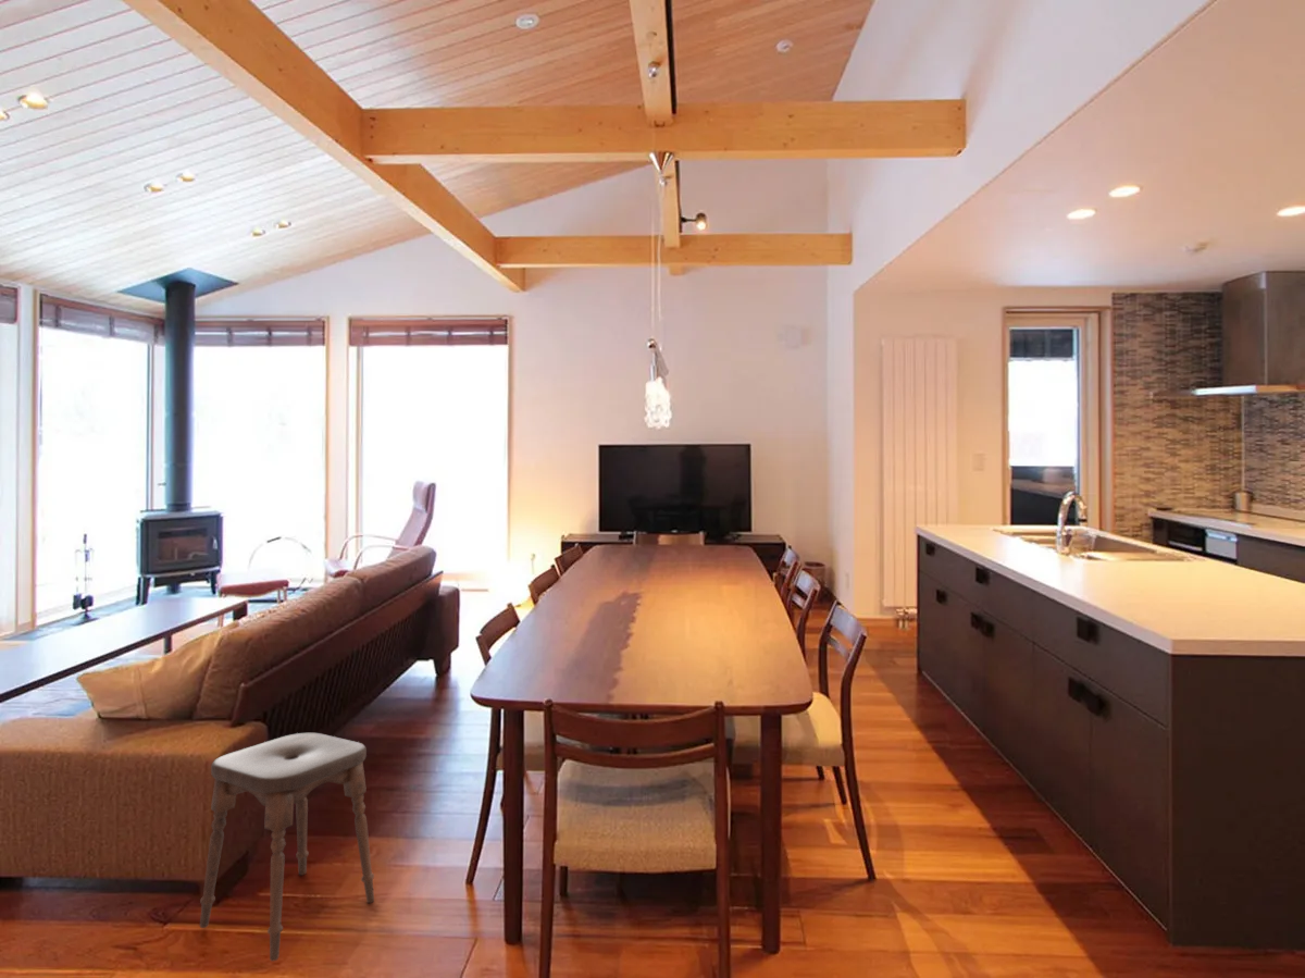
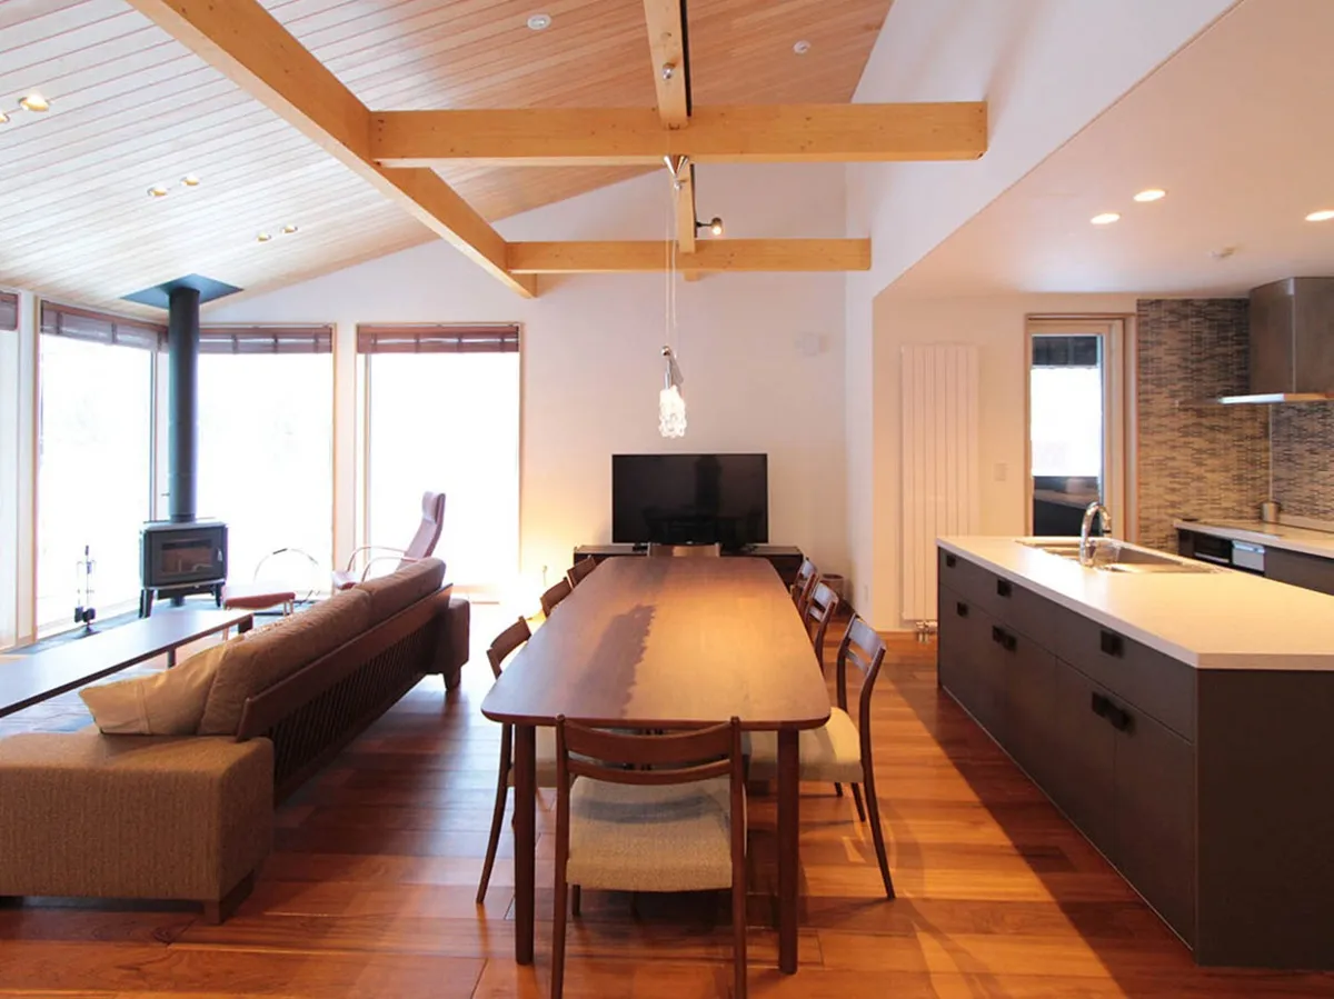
- stool [199,732,375,963]
